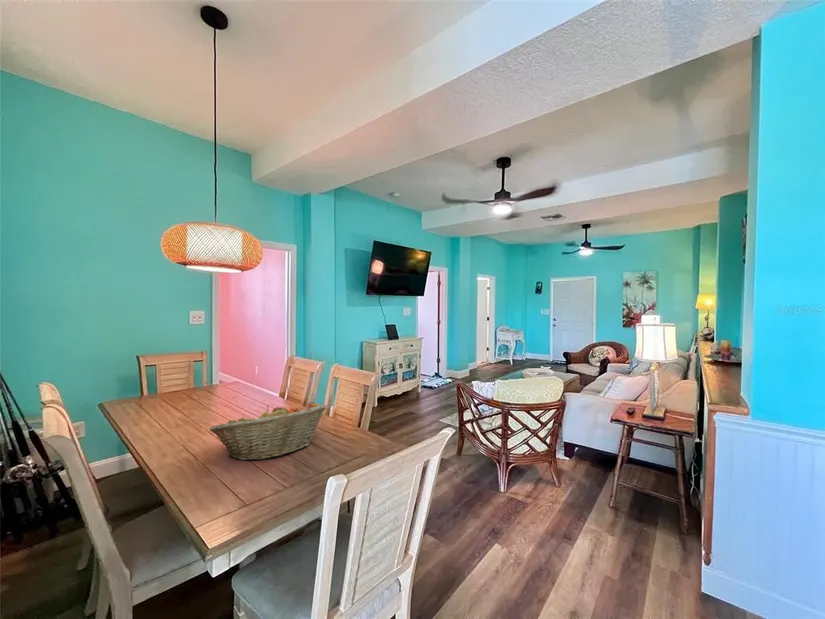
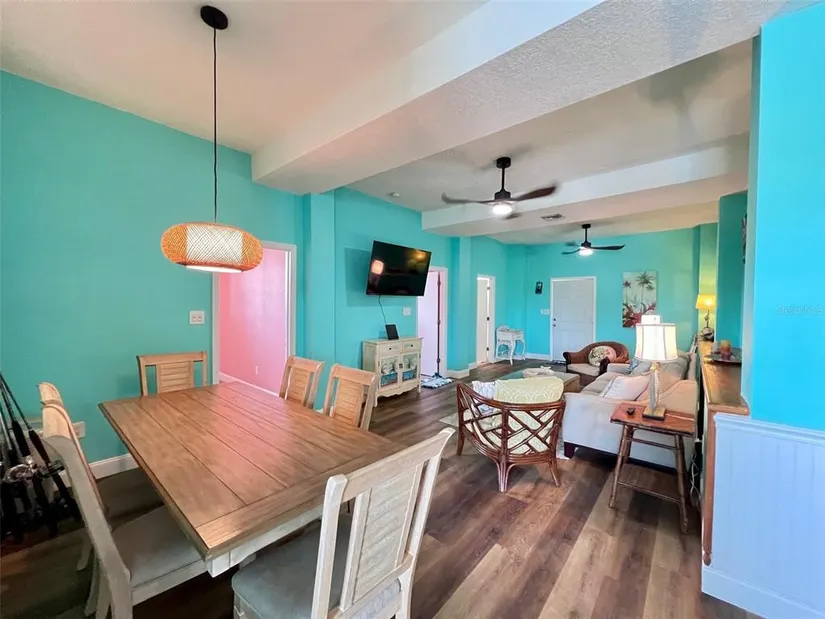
- fruit basket [209,402,328,461]
